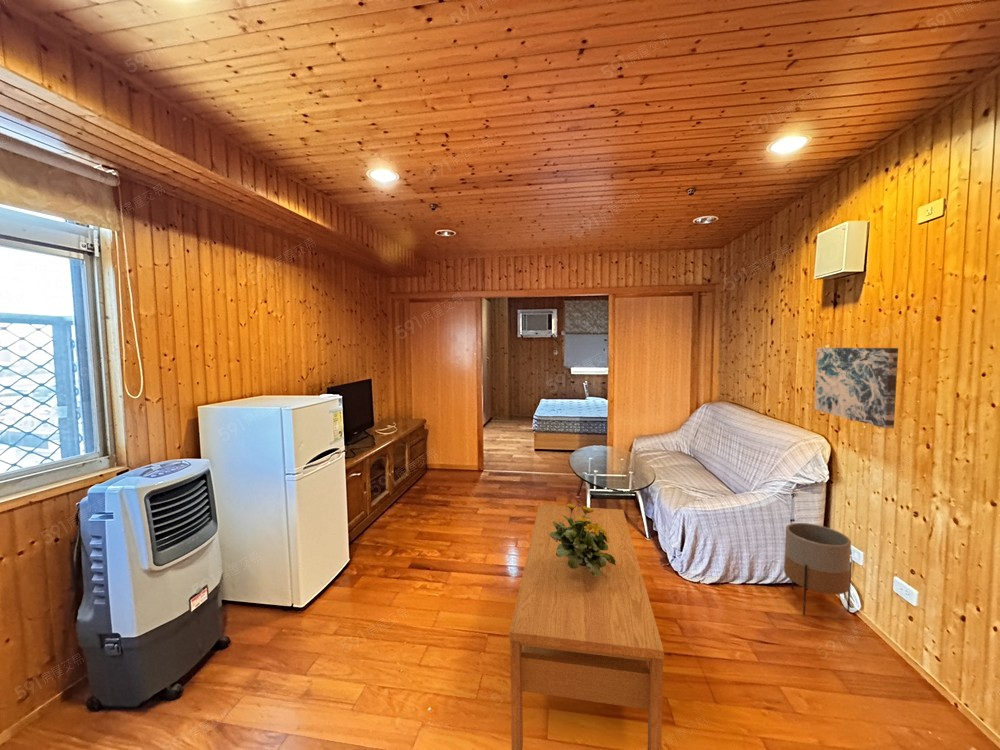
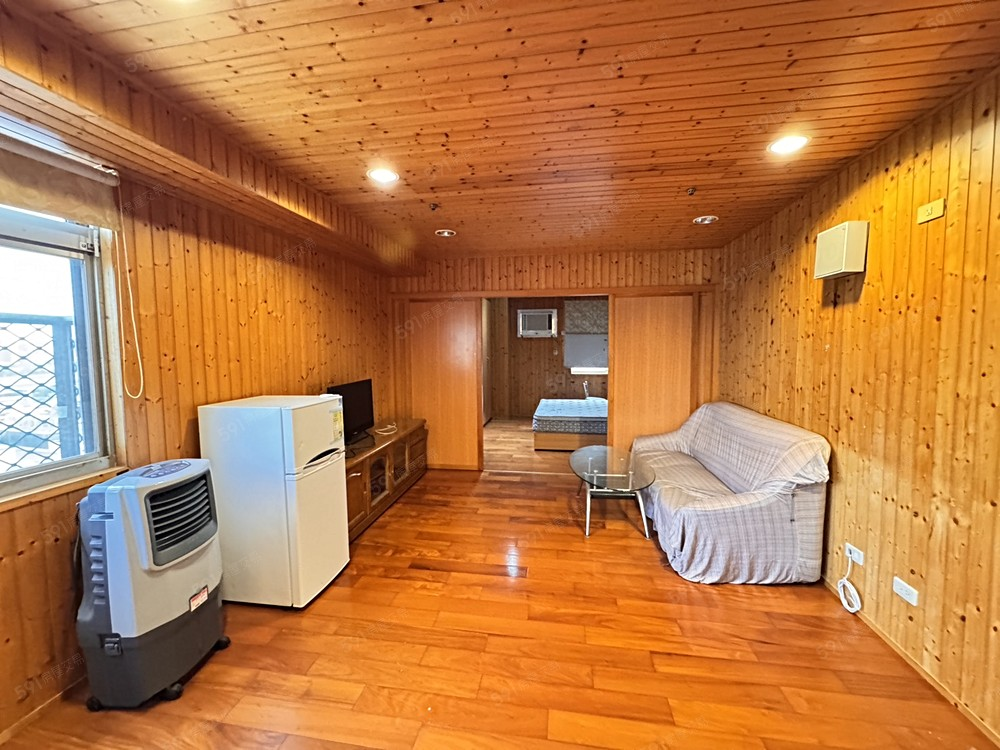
- wall art [814,347,899,429]
- coffee table [508,504,665,750]
- flowering plant [549,503,616,577]
- planter [783,522,853,616]
